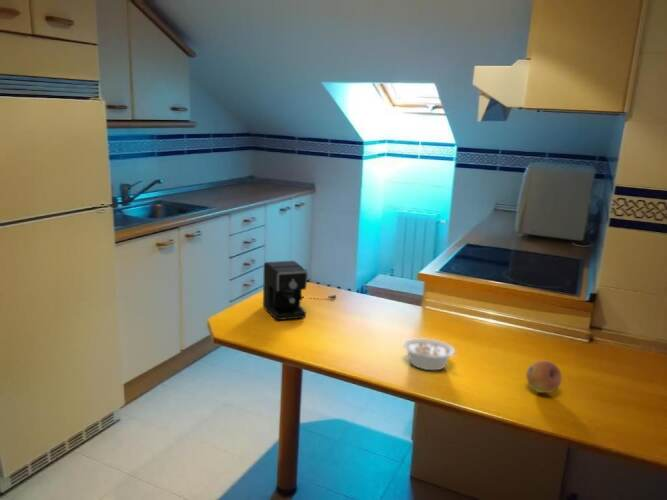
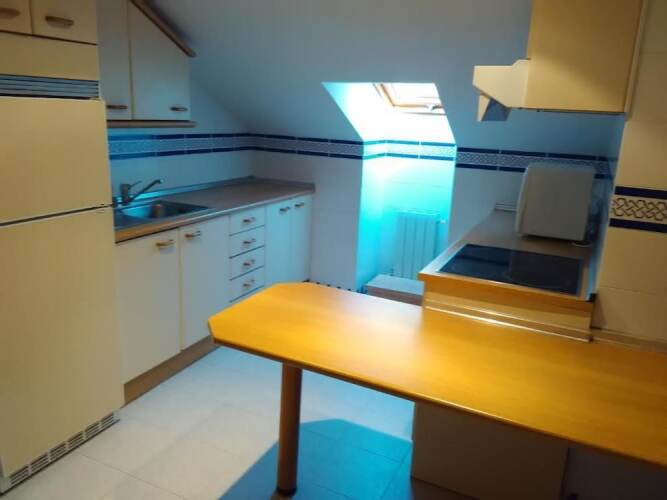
- coffee maker [262,260,337,321]
- fruit [525,360,563,394]
- legume [402,337,460,371]
